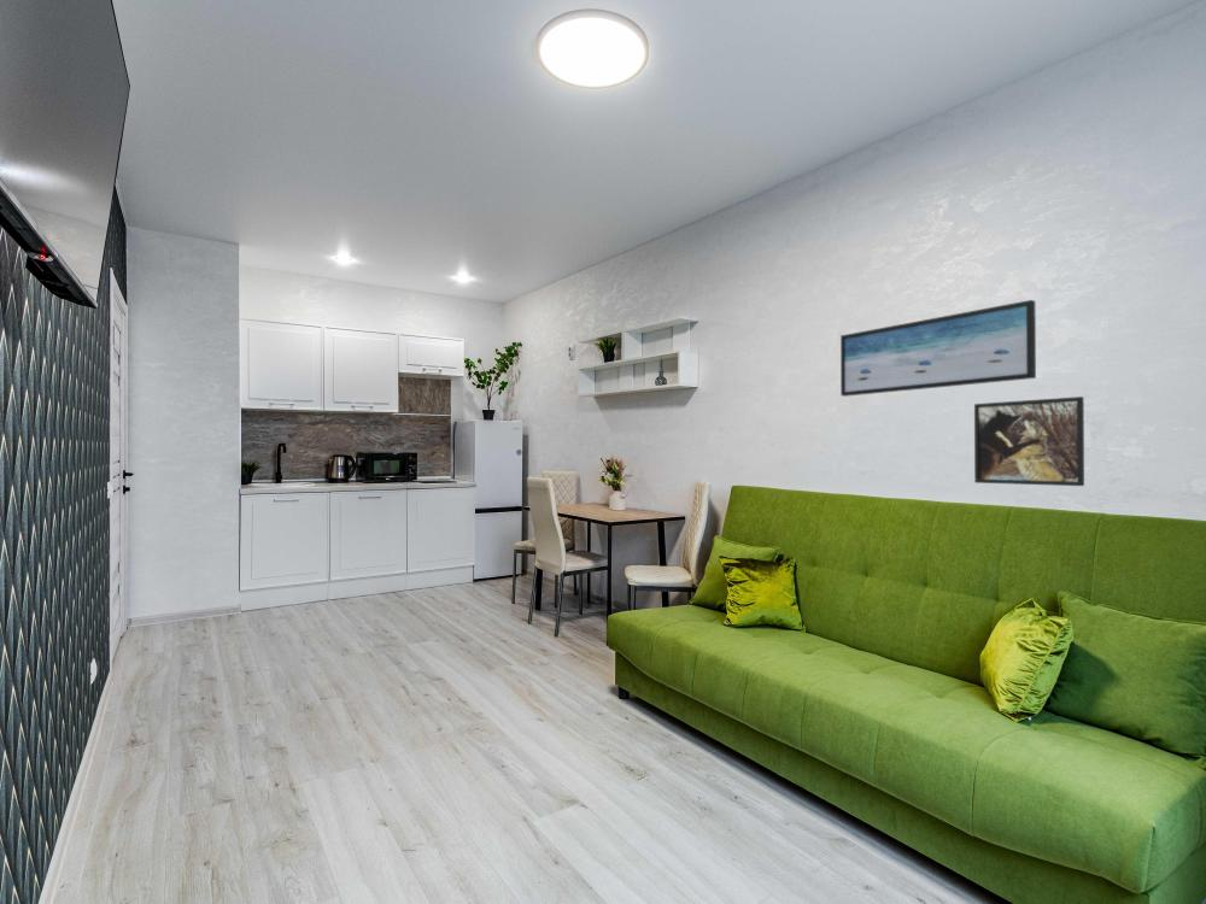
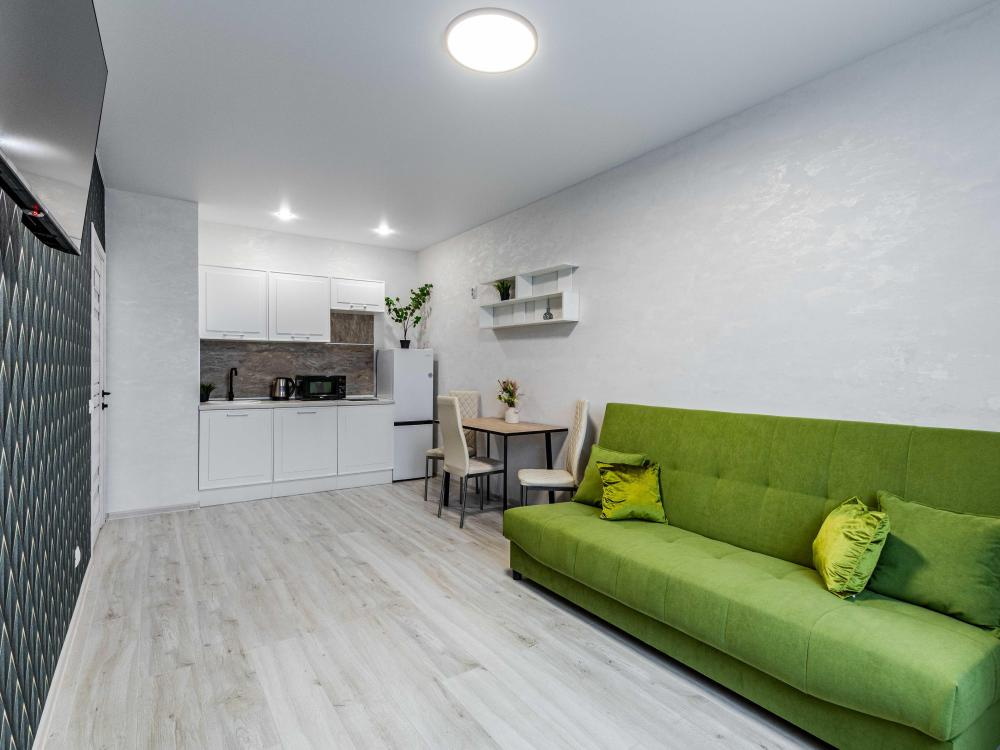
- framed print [973,395,1085,487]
- wall art [839,299,1037,398]
